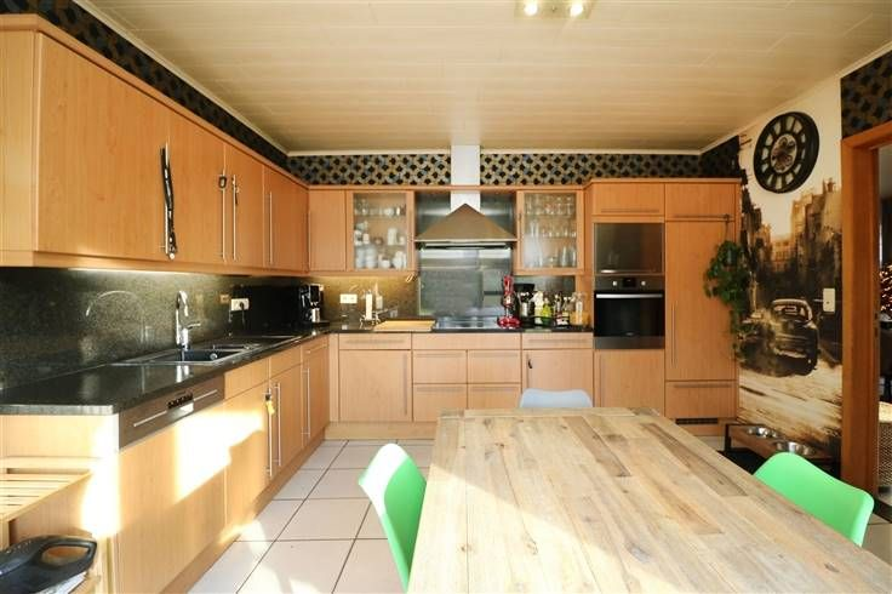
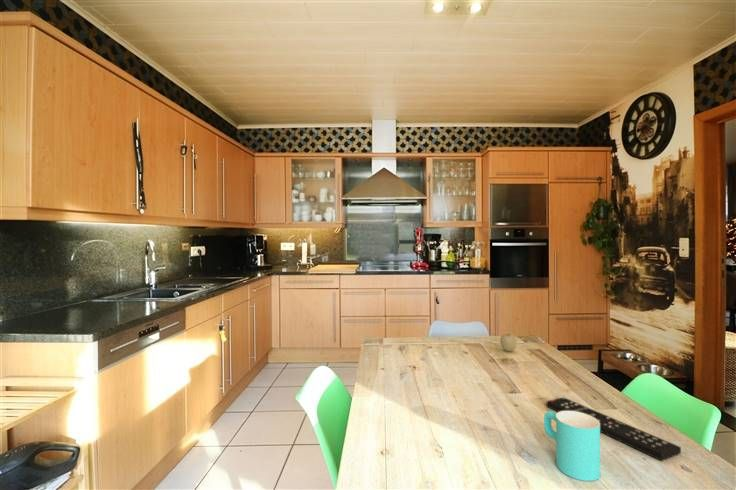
+ remote control [546,396,682,462]
+ cup [543,410,601,482]
+ fruit [499,333,517,352]
